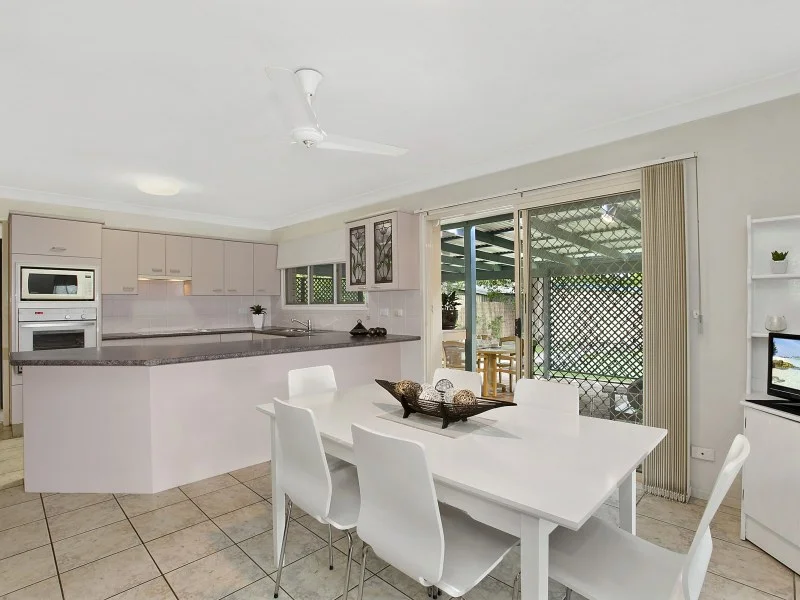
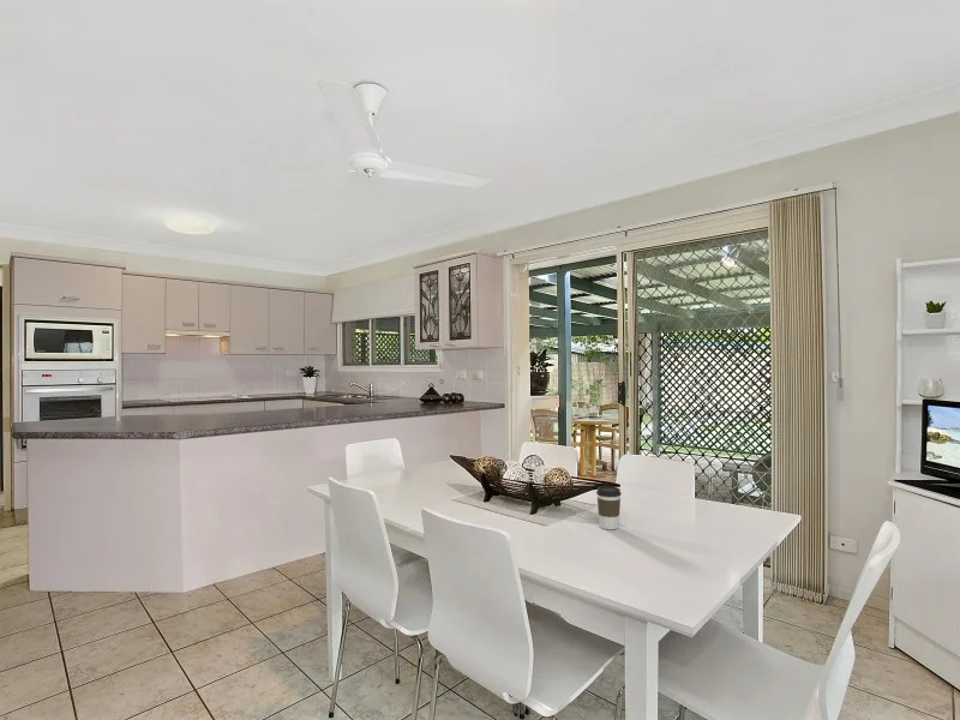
+ coffee cup [595,485,623,530]
